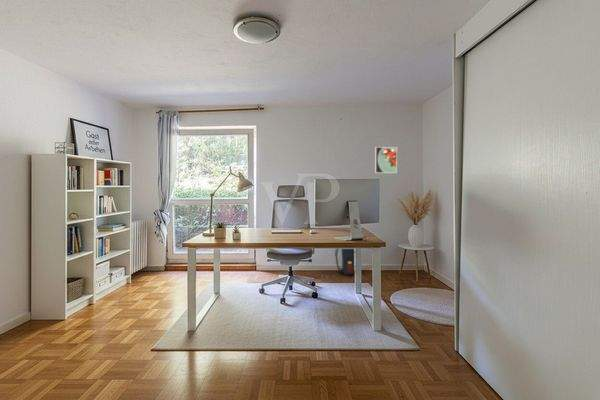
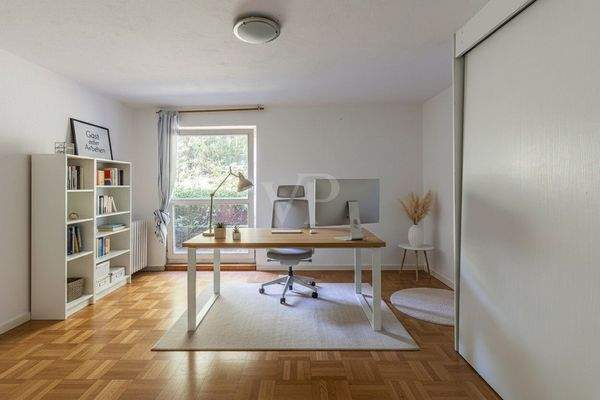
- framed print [374,146,398,174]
- satchel [334,248,355,276]
